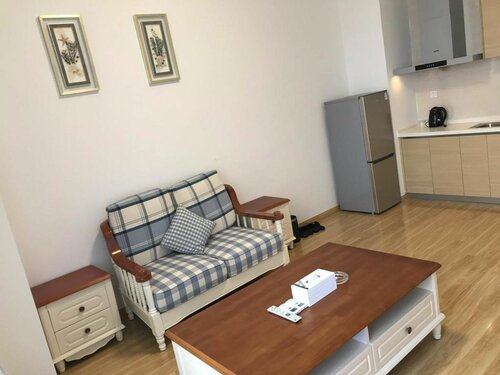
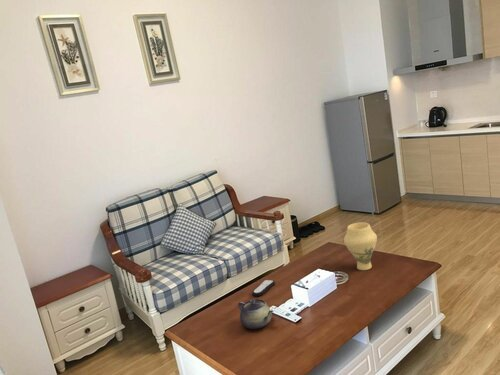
+ teapot [237,298,274,330]
+ remote control [251,279,276,297]
+ vase [343,221,378,271]
